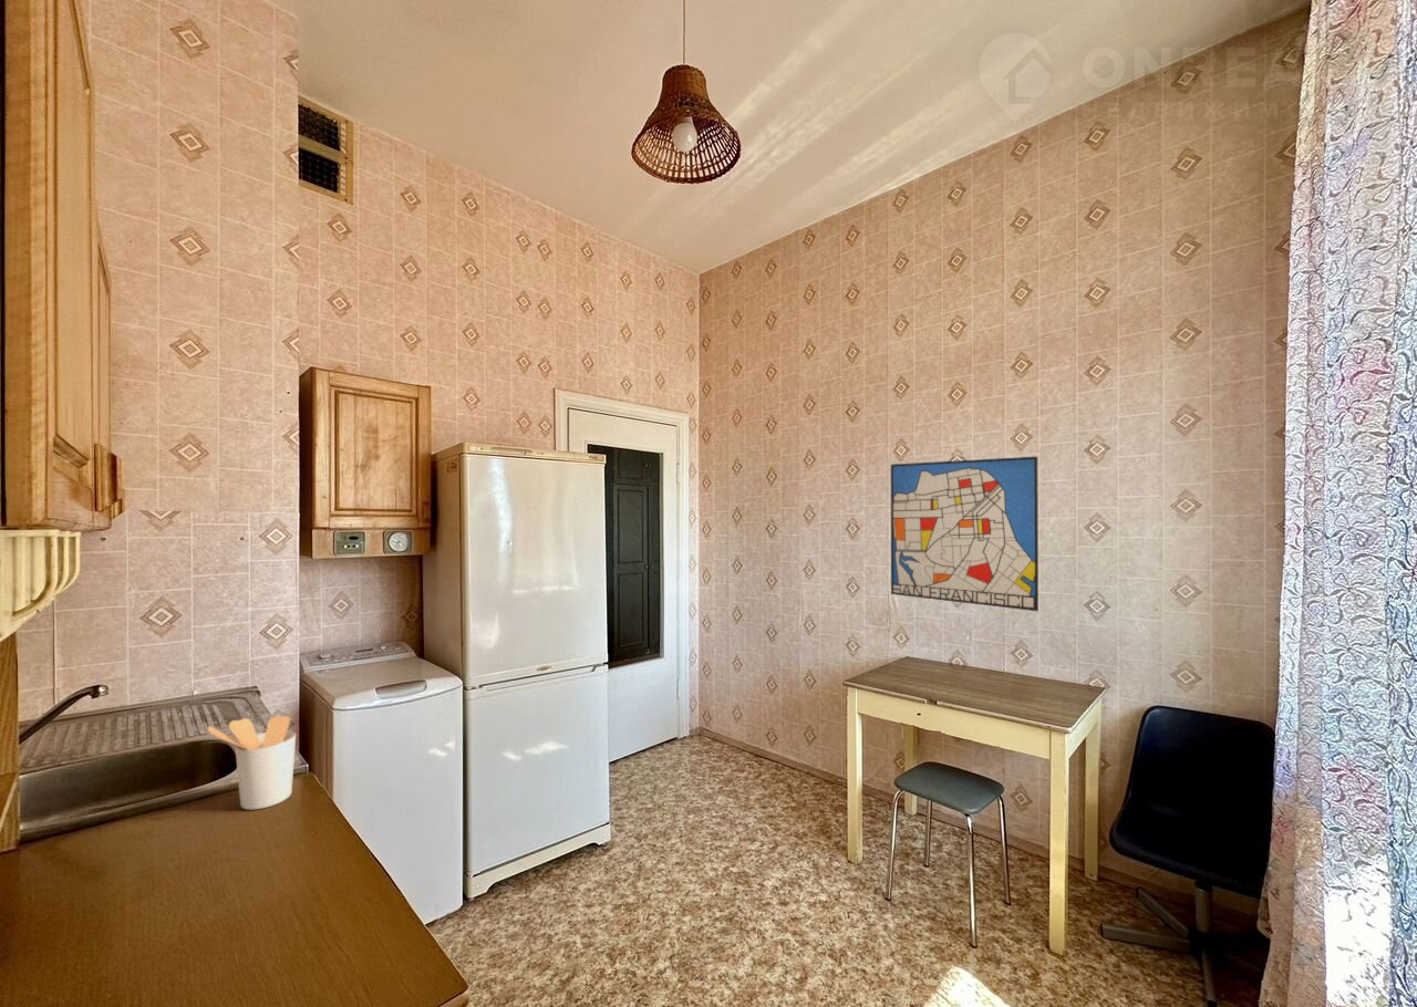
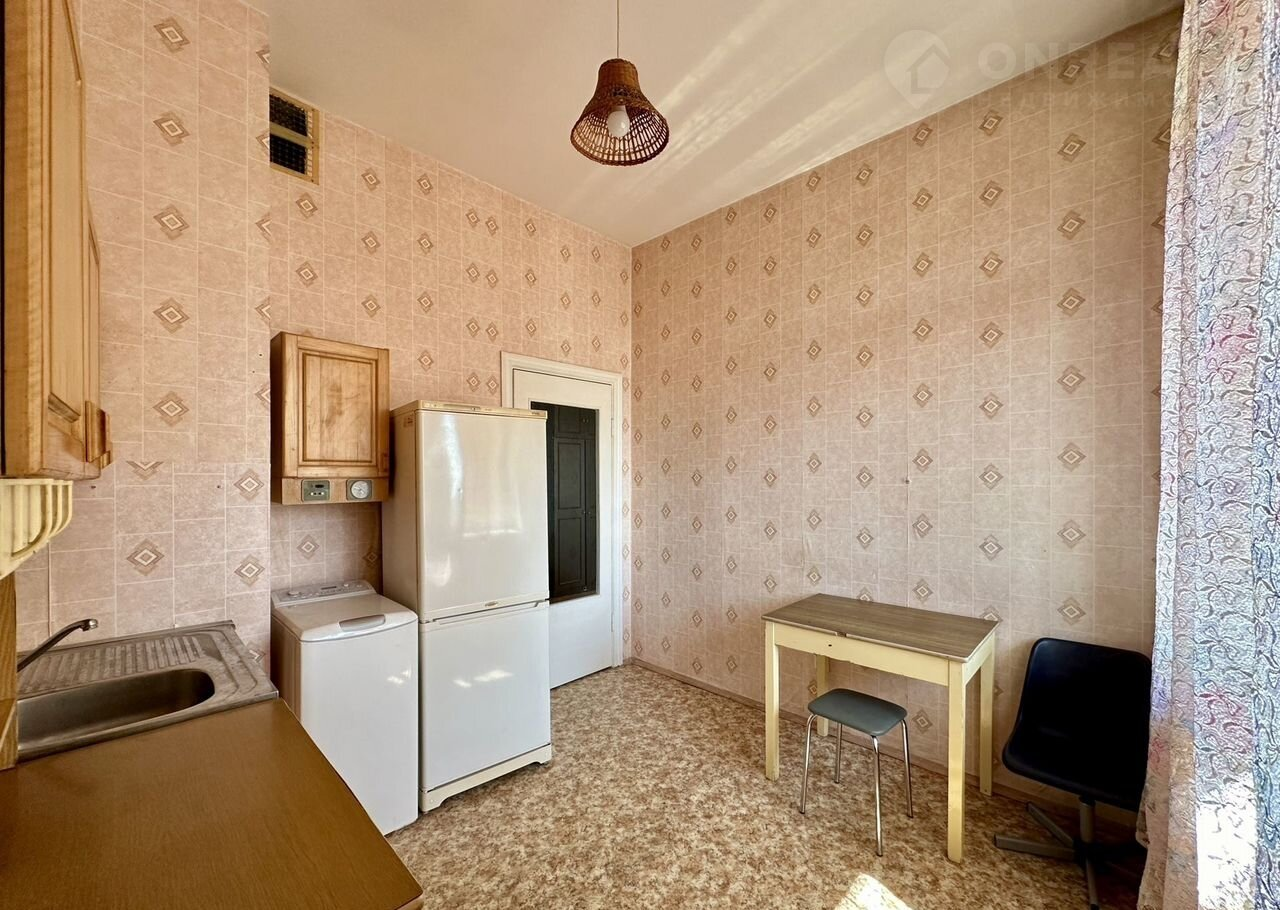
- utensil holder [206,715,297,811]
- wall art [890,456,1040,612]
